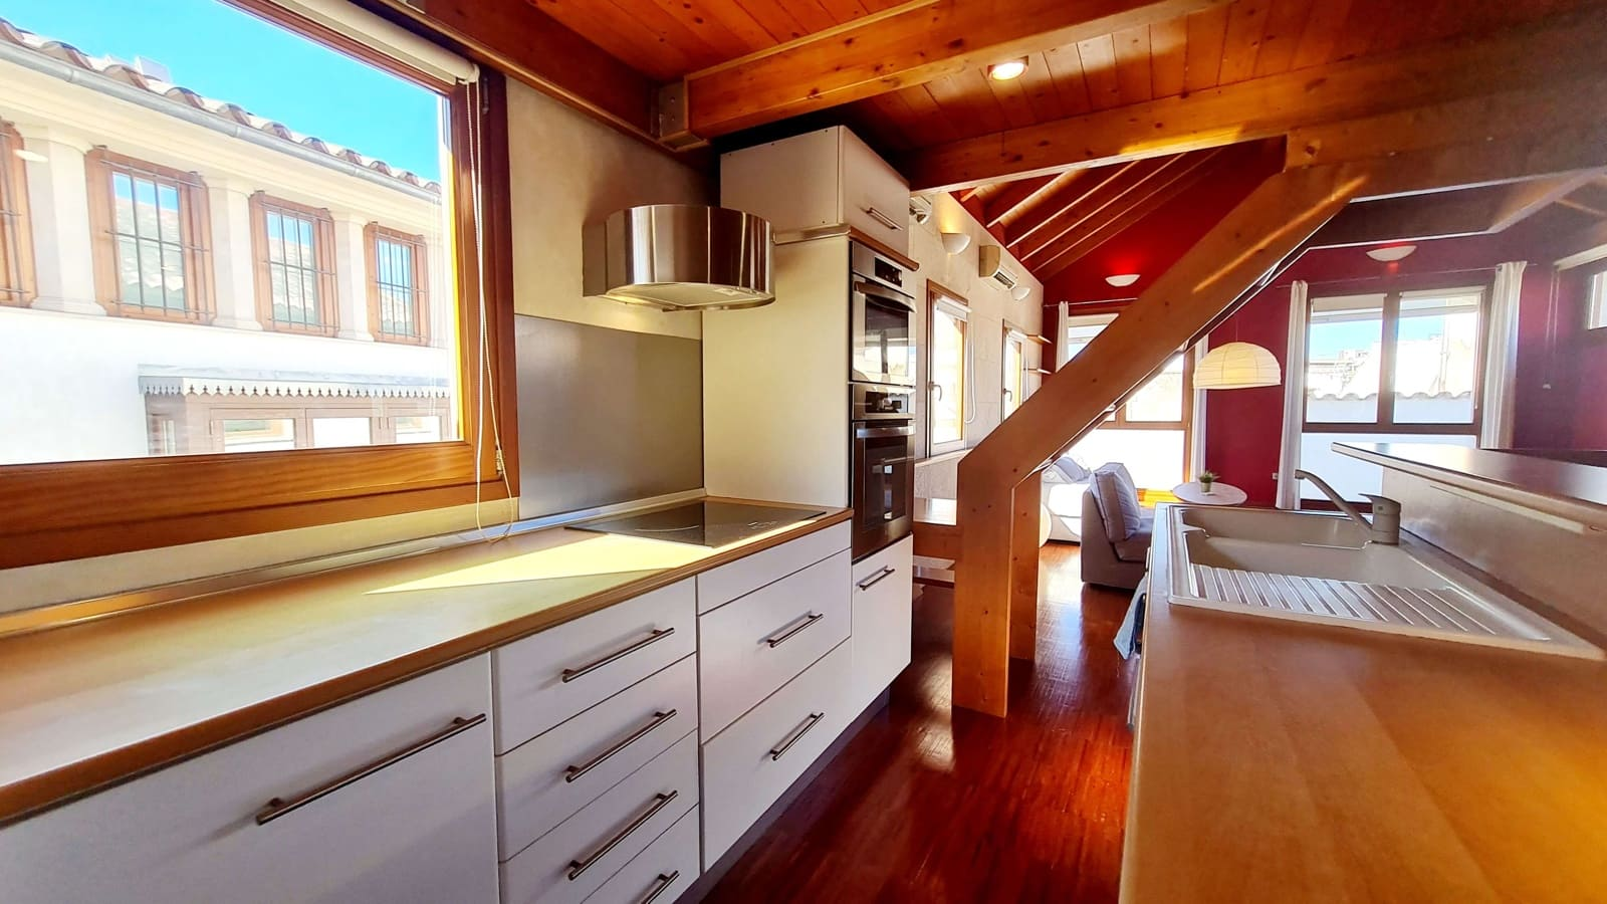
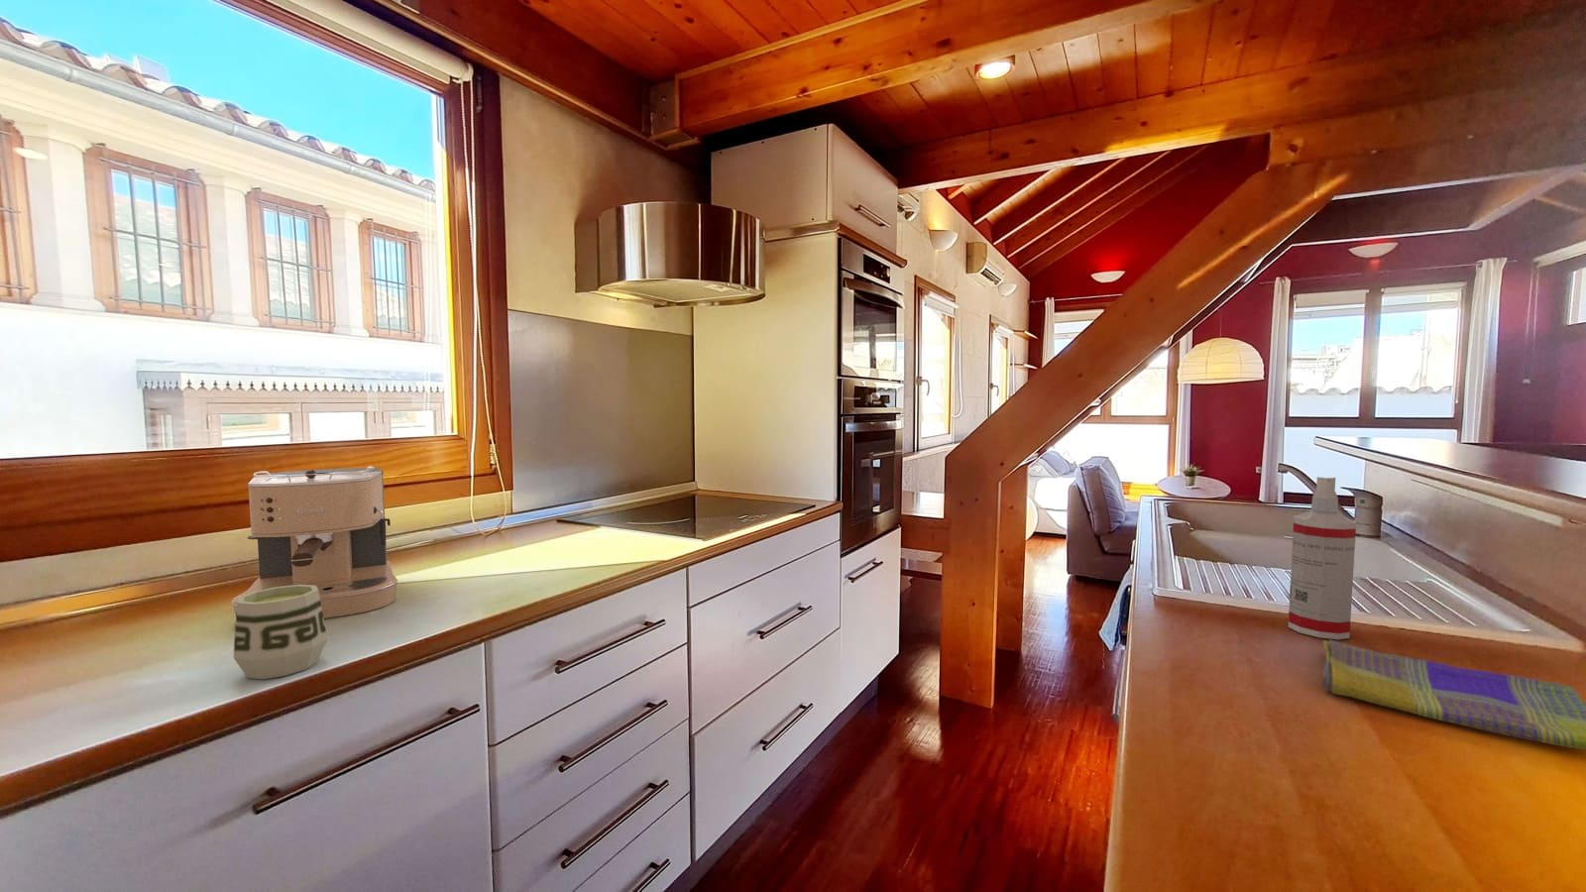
+ dish towel [1321,639,1586,752]
+ spray bottle [1288,476,1357,640]
+ coffee maker [231,466,399,620]
+ cup [233,585,328,680]
